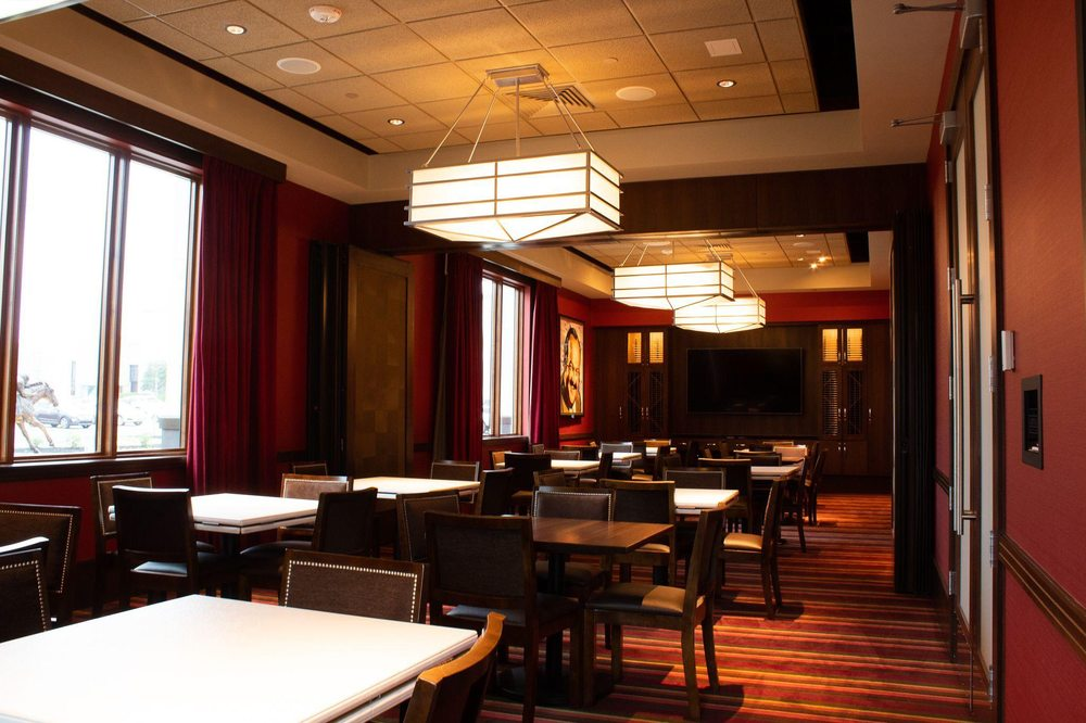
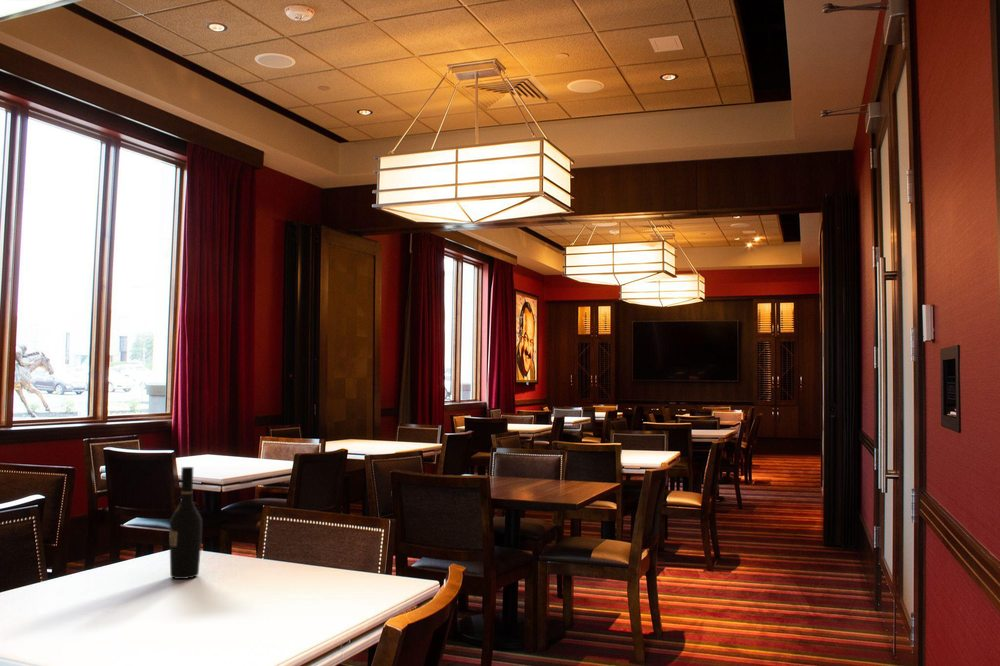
+ wine bottle [168,466,203,580]
